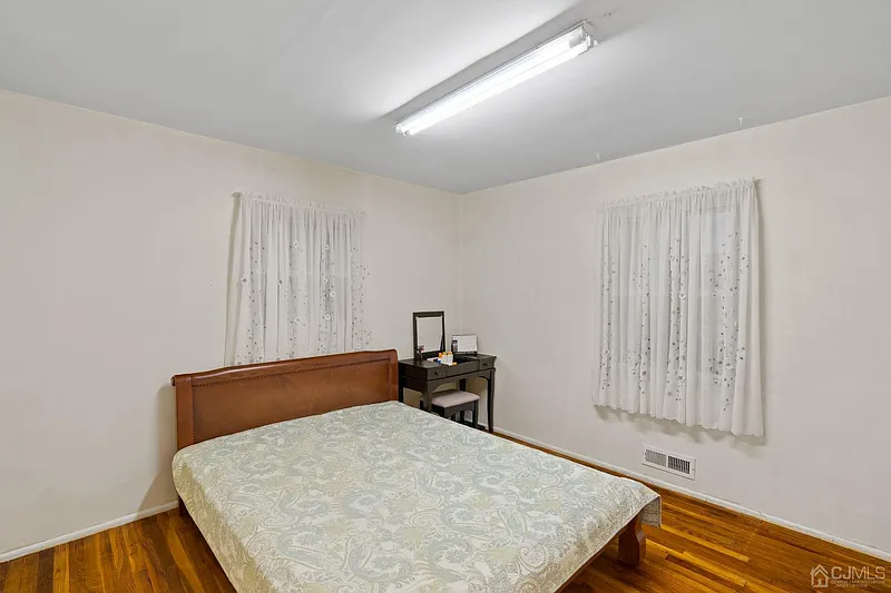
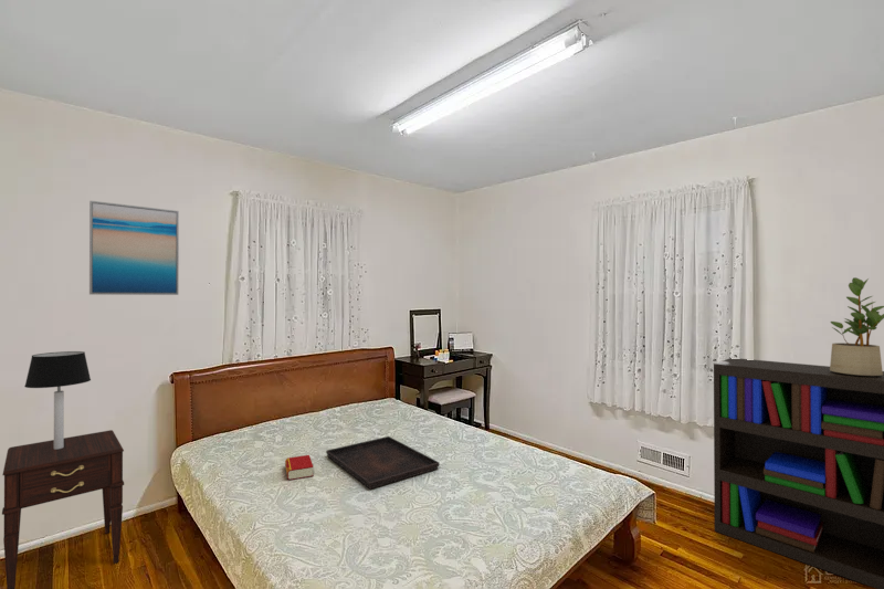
+ potted plant [829,276,884,376]
+ nightstand [1,429,125,589]
+ bookshelf [713,357,884,589]
+ table lamp [23,350,92,450]
+ serving tray [325,435,441,491]
+ book [284,454,315,481]
+ wall art [88,200,180,296]
